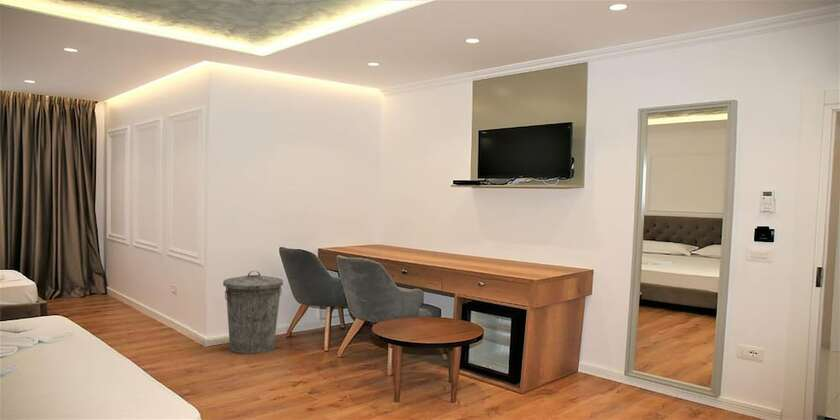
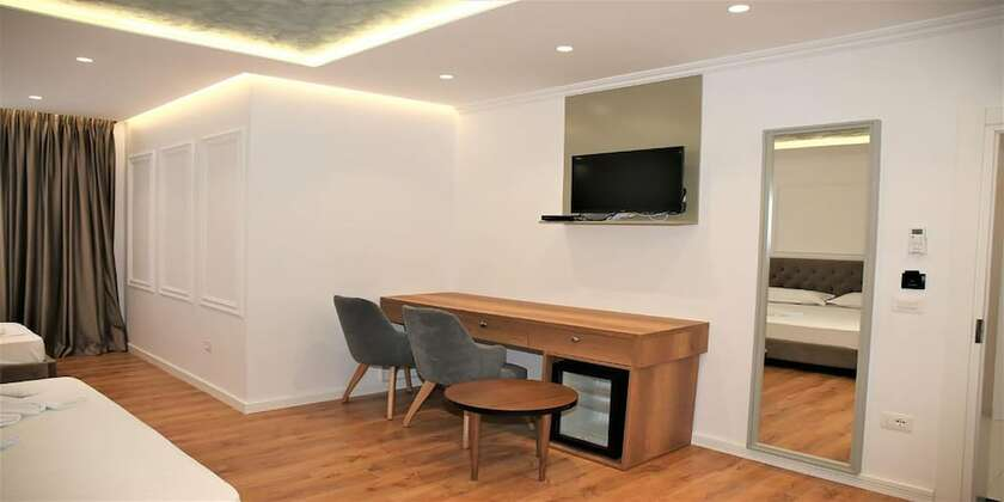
- trash can [222,270,284,355]
